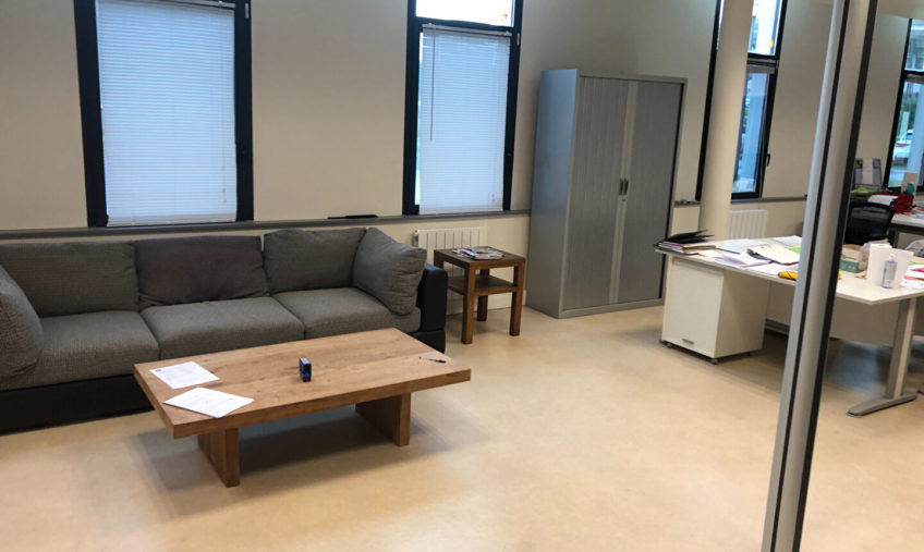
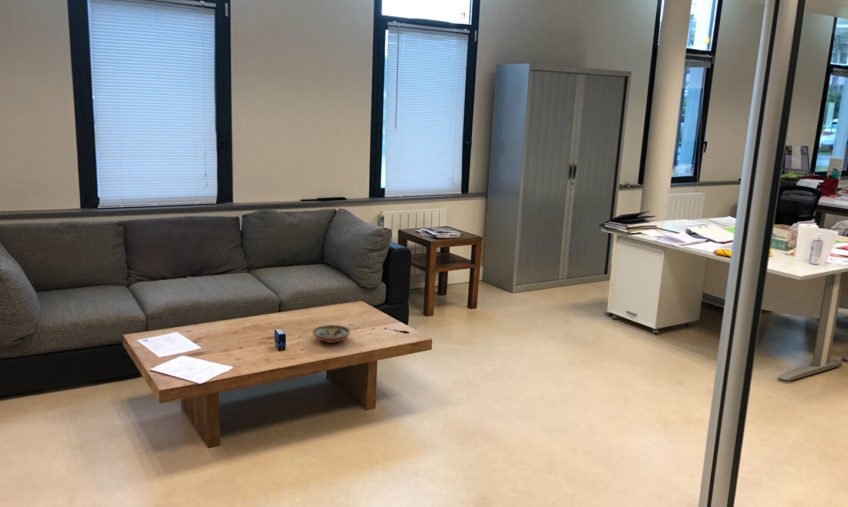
+ decorative bowl [311,324,352,344]
